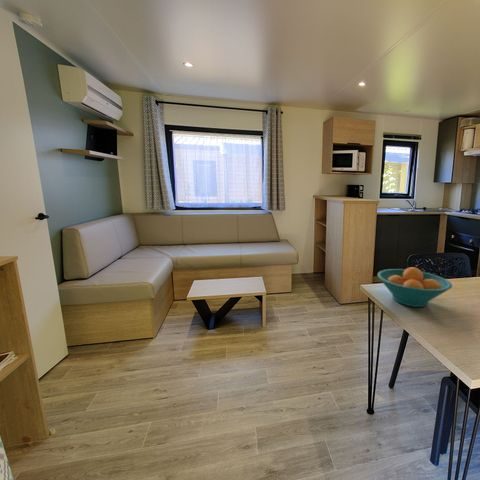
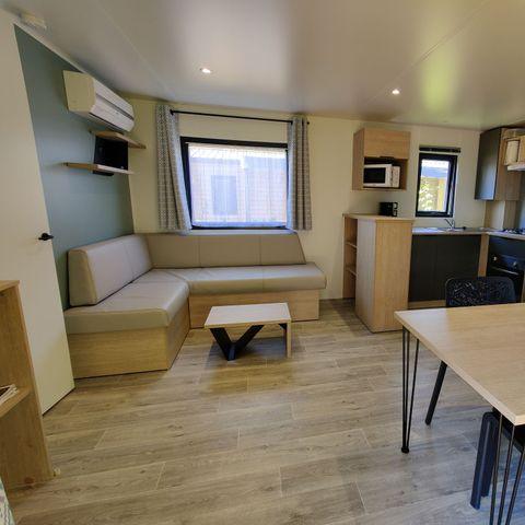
- fruit bowl [376,266,453,308]
